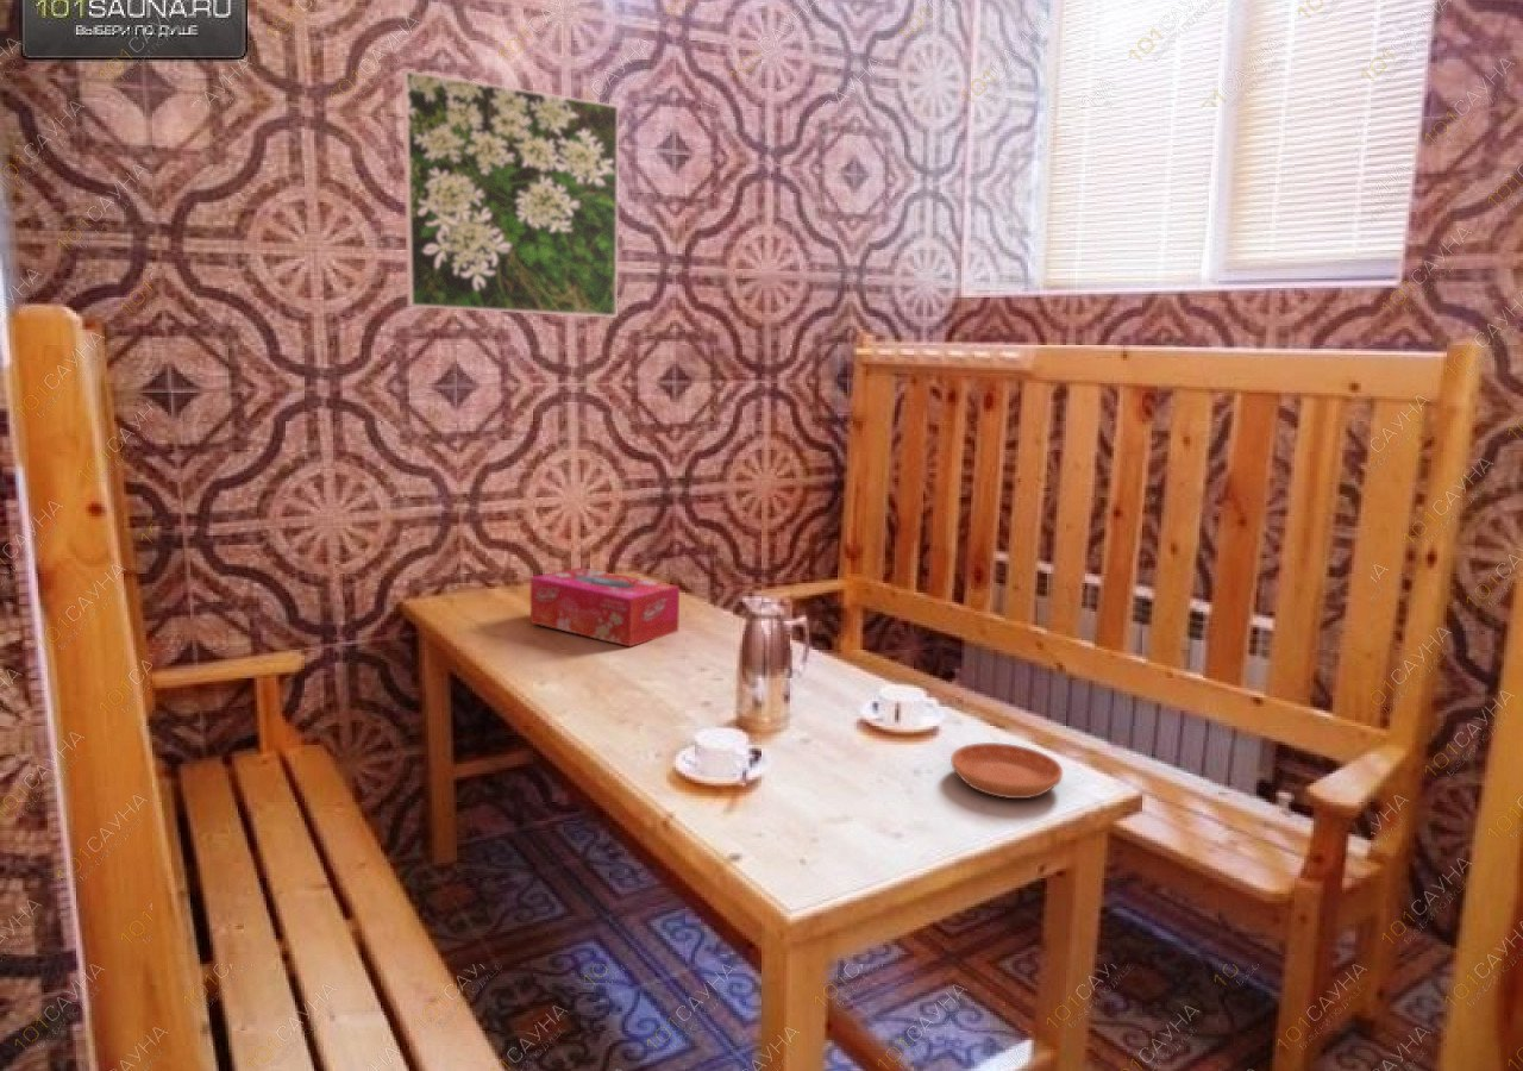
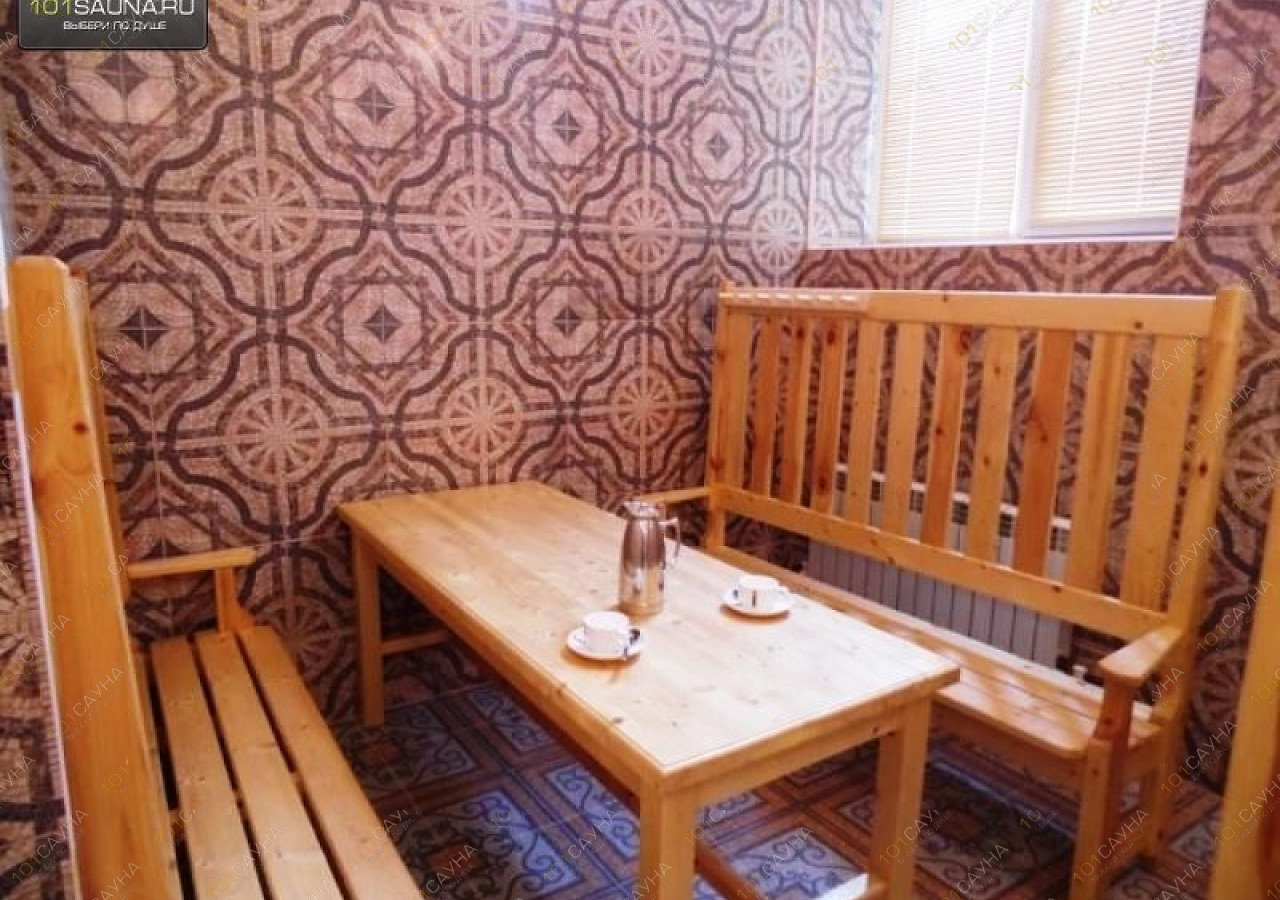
- saucer [949,741,1064,800]
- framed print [401,69,620,319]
- tissue box [529,566,681,649]
